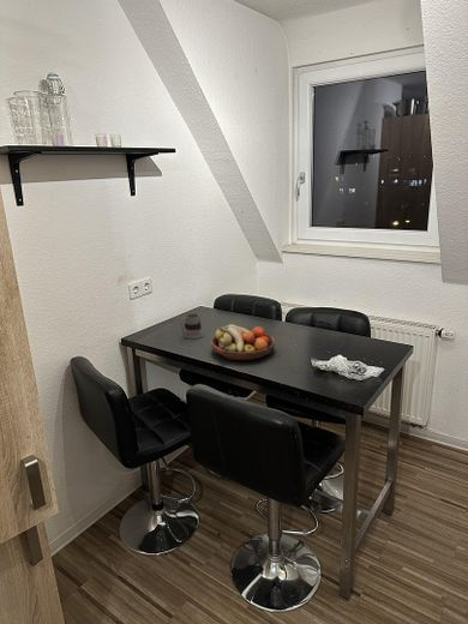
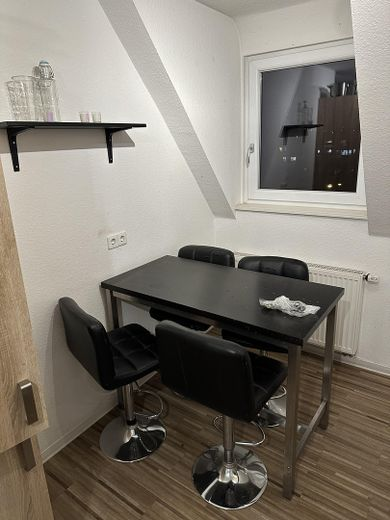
- mug [179,312,204,340]
- fruit bowl [210,323,276,361]
